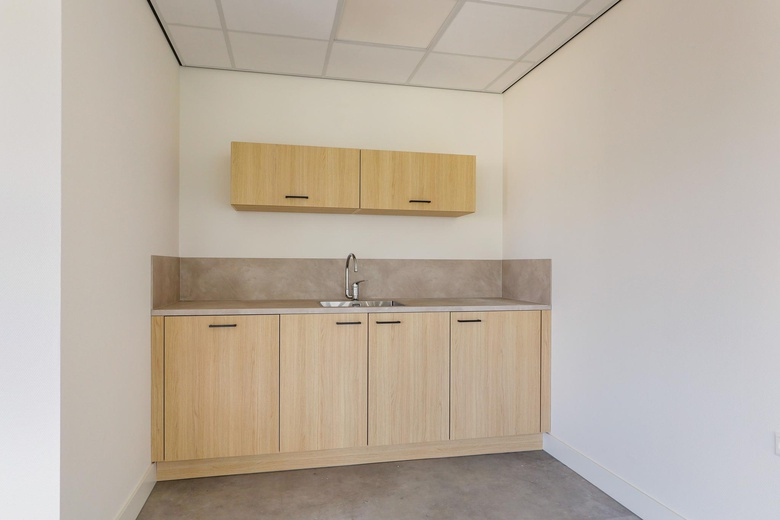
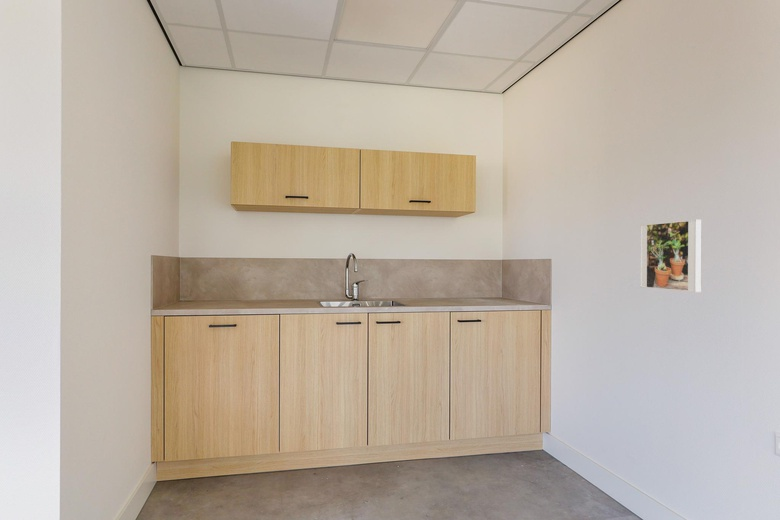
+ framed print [640,219,703,293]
